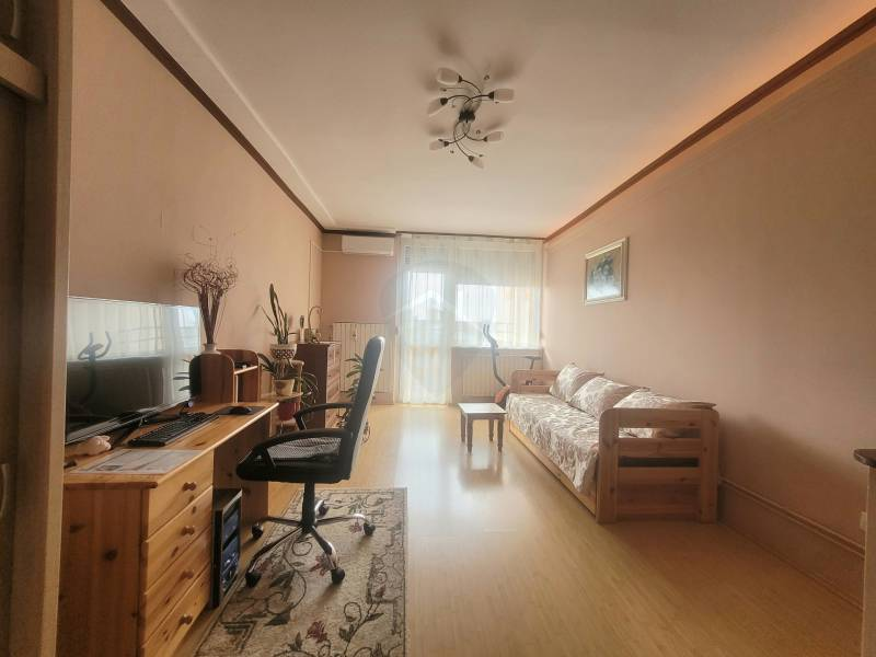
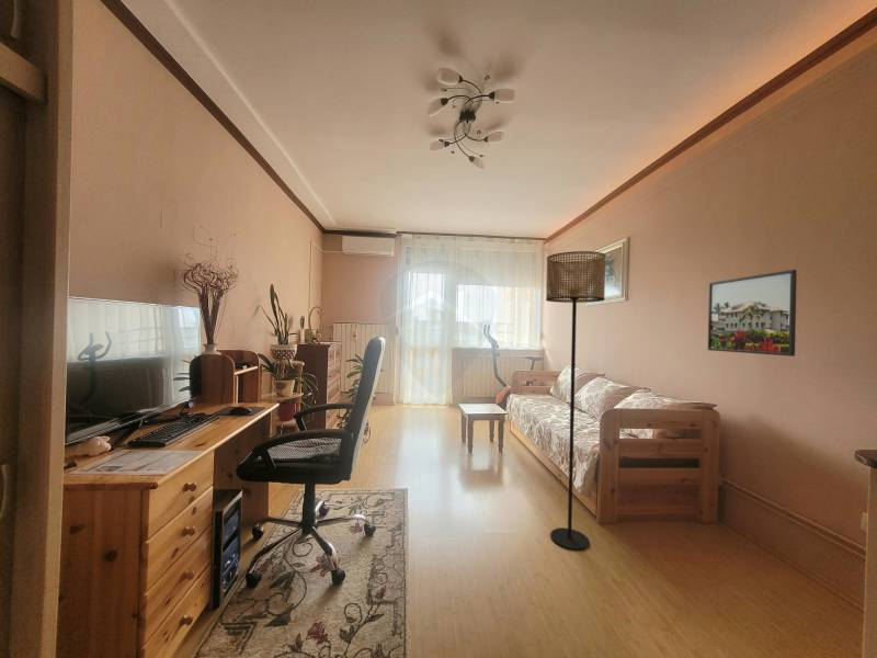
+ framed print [707,269,798,358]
+ floor lamp [545,250,606,551]
